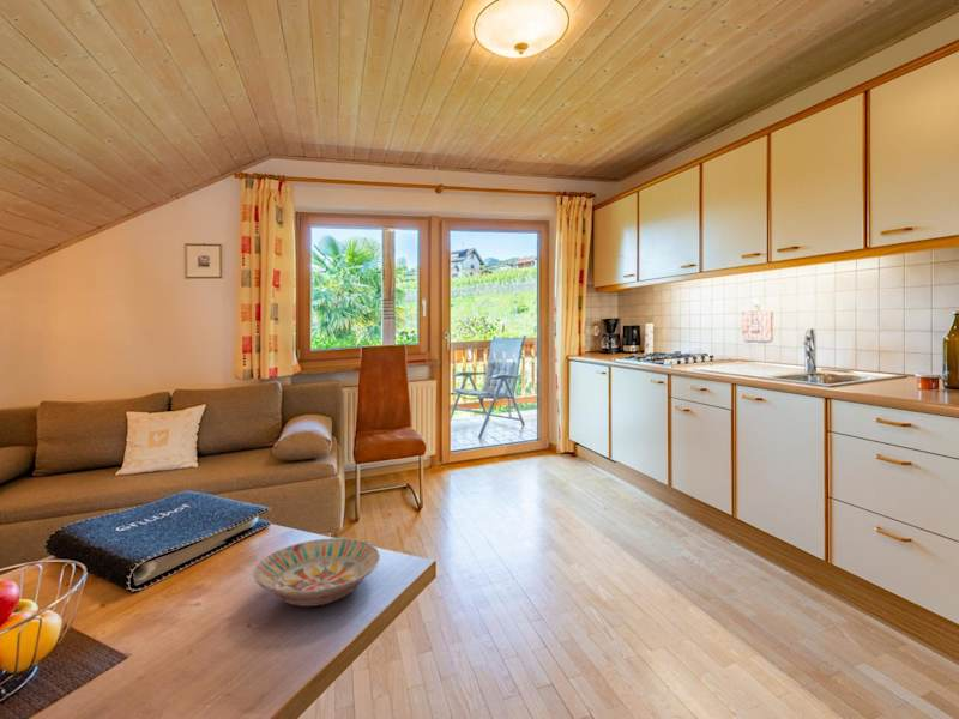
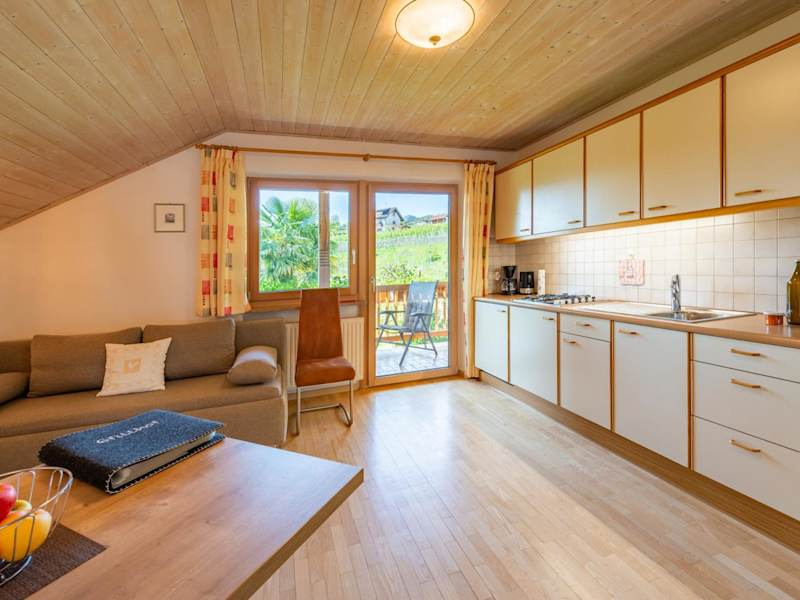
- bowl [252,537,381,608]
